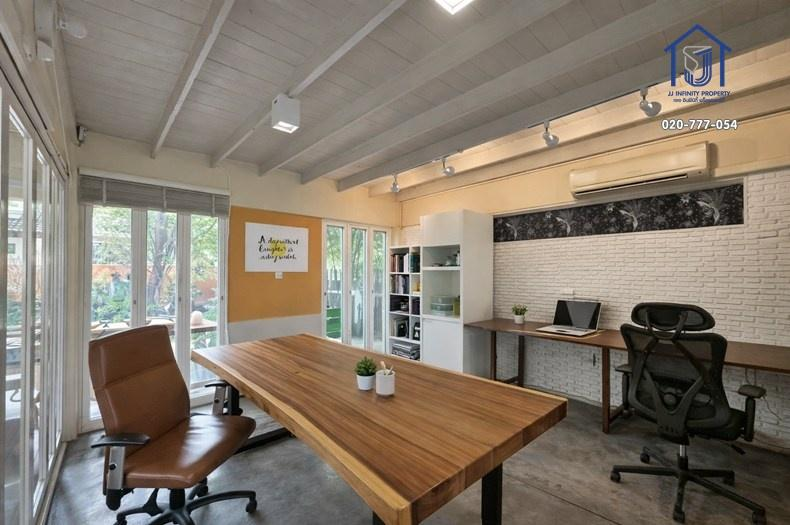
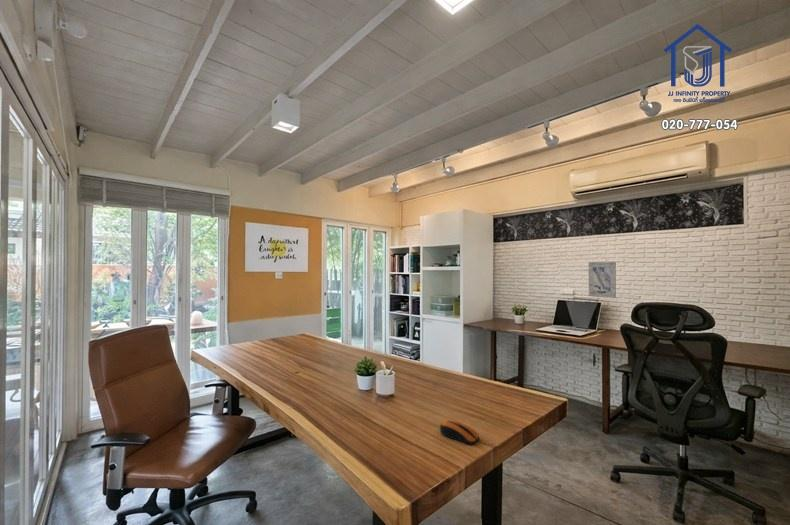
+ wall art [588,261,617,299]
+ computer mouse [439,419,480,446]
